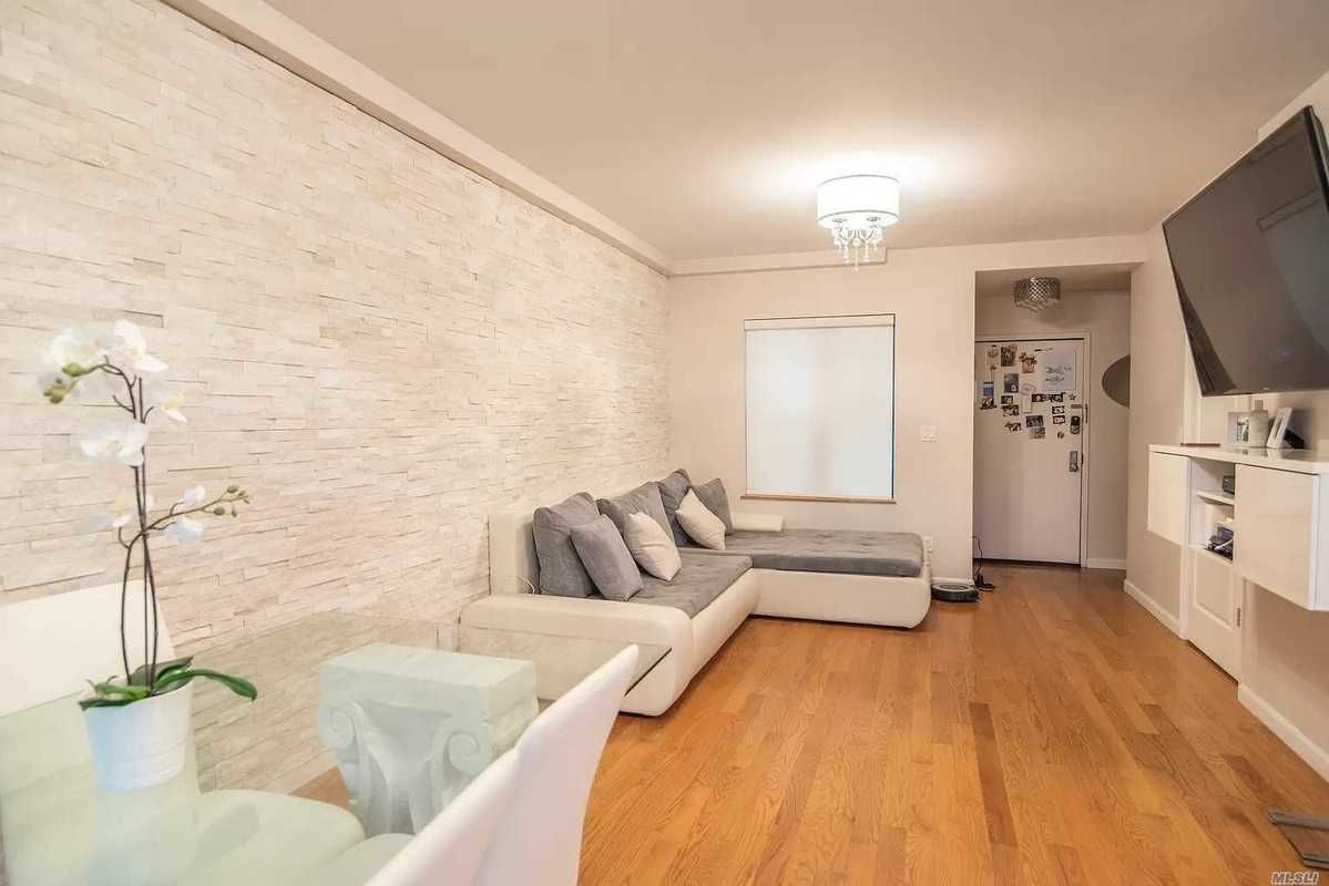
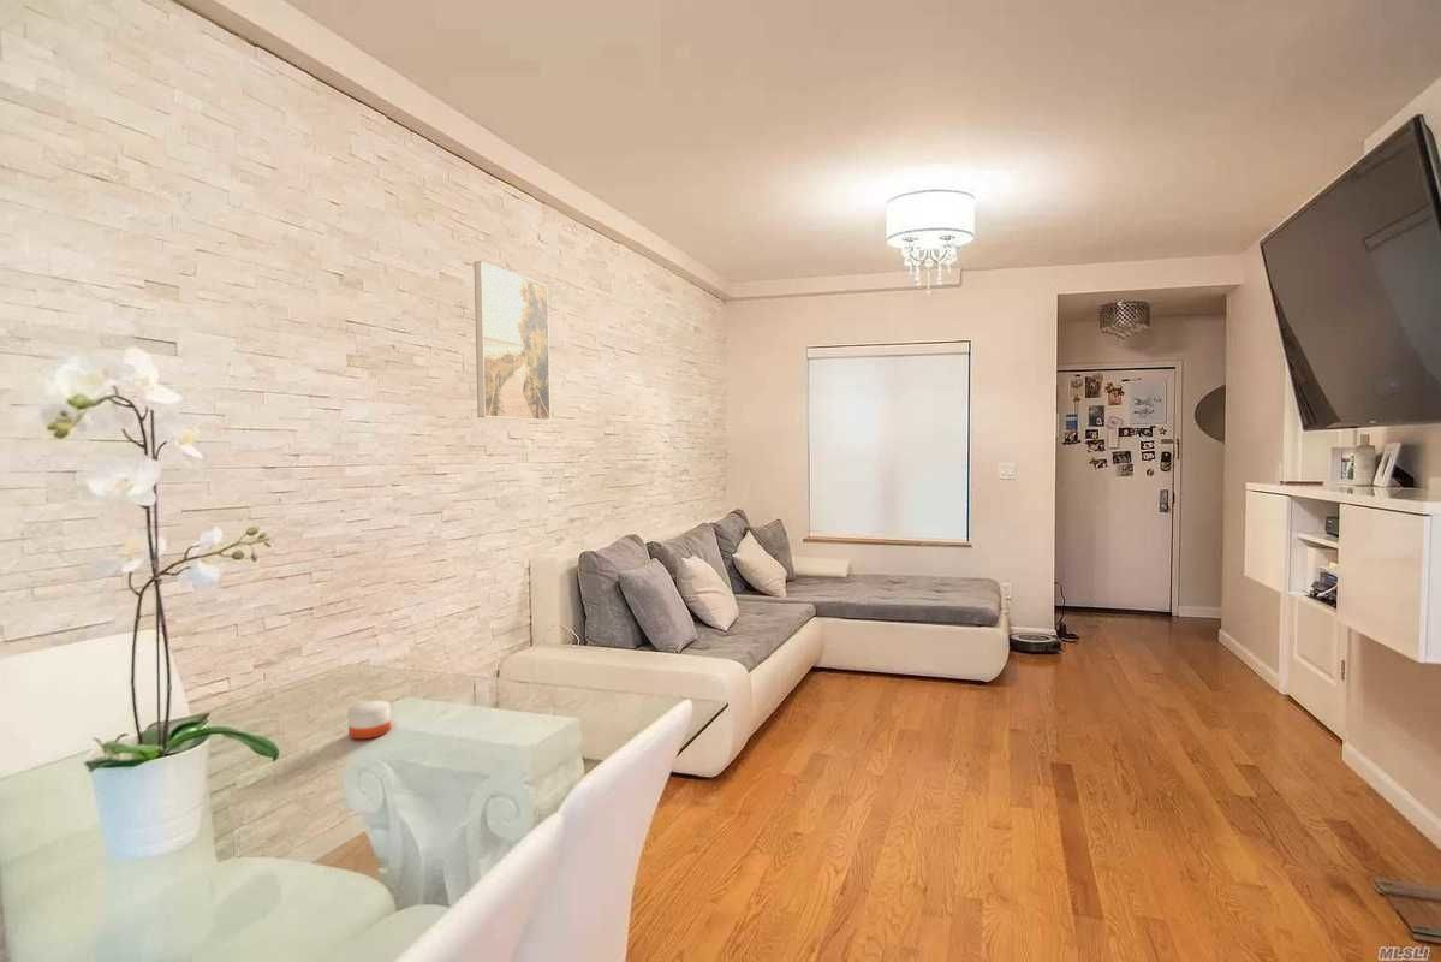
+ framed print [474,260,552,422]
+ candle [346,685,392,740]
